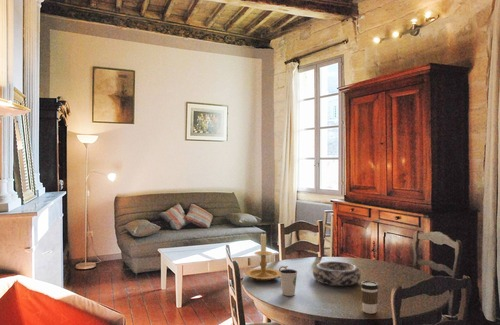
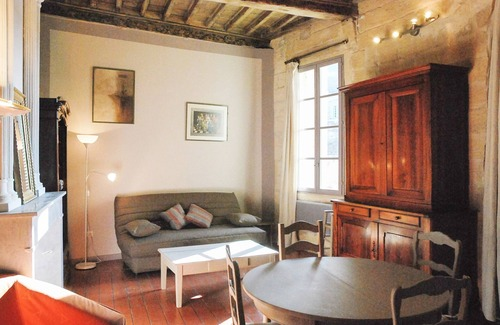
- decorative bowl [312,260,362,287]
- candle holder [244,232,289,281]
- coffee cup [359,280,380,315]
- dixie cup [280,268,298,297]
